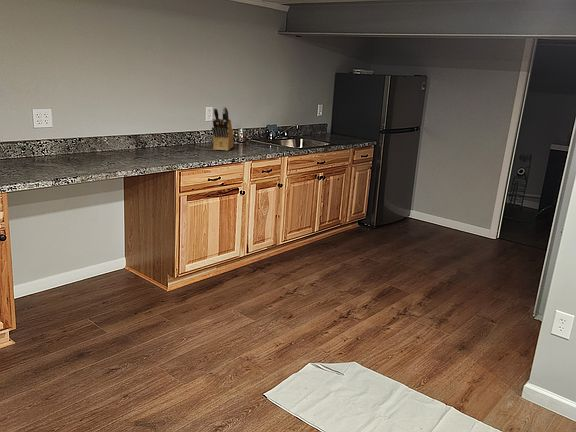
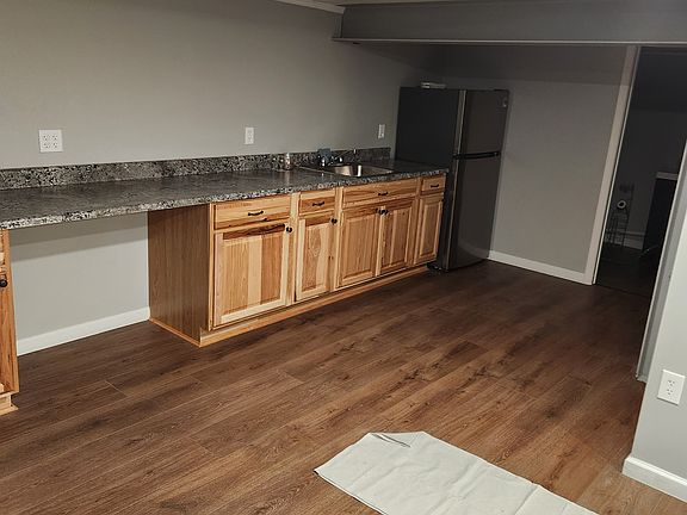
- knife block [211,106,235,152]
